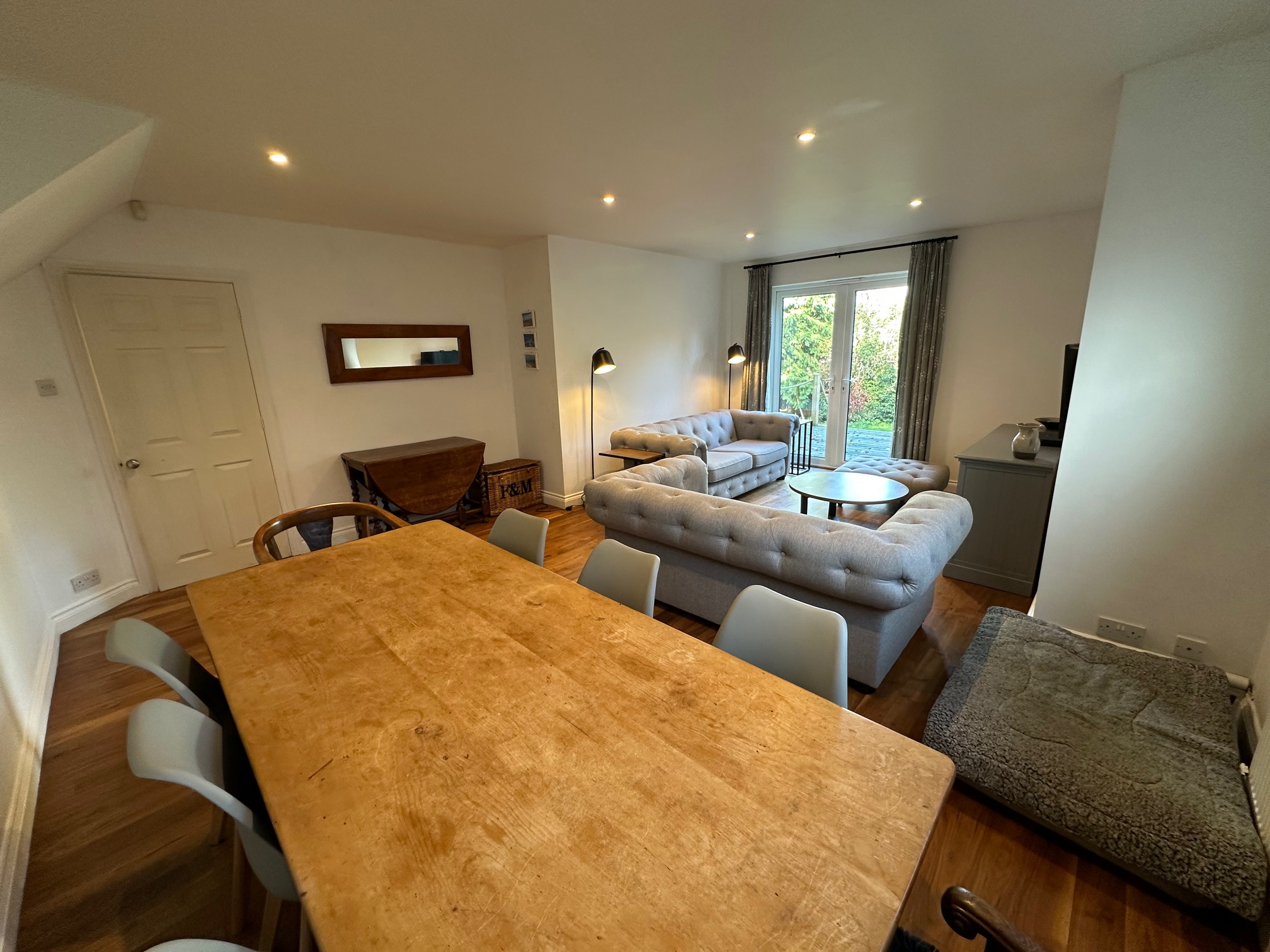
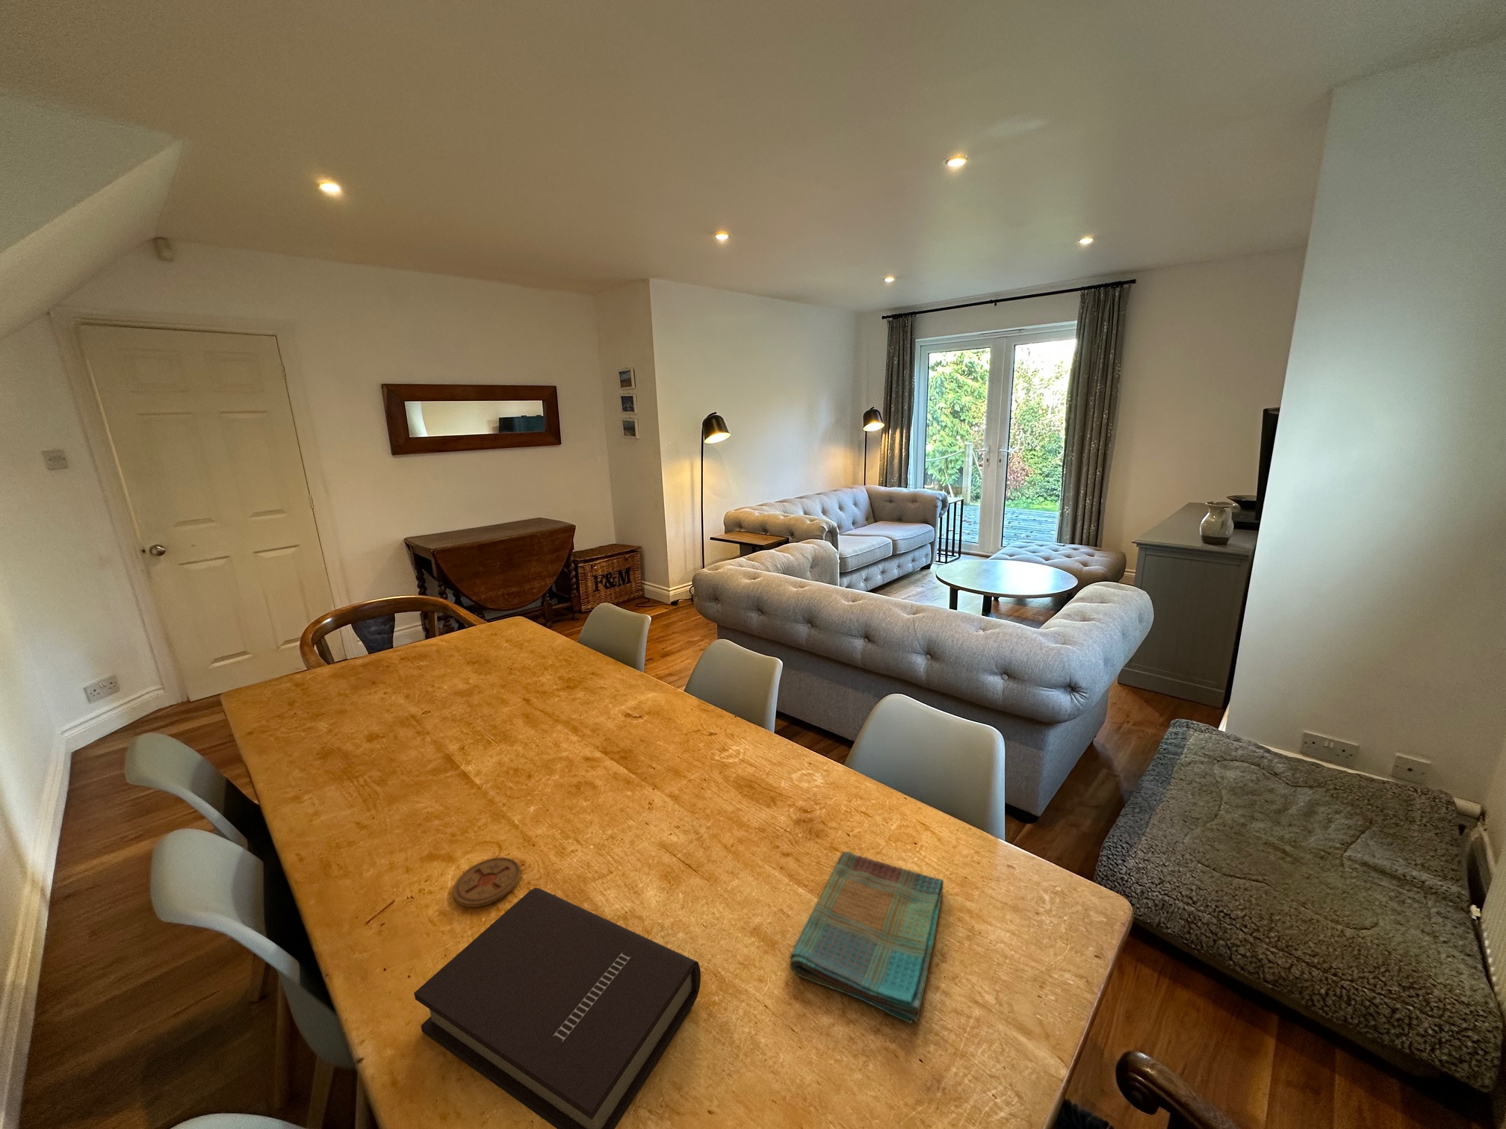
+ book [413,887,702,1129]
+ coaster [452,856,522,908]
+ dish towel [789,850,944,1025]
